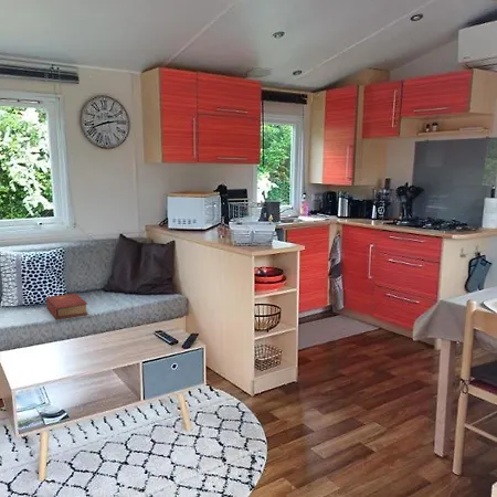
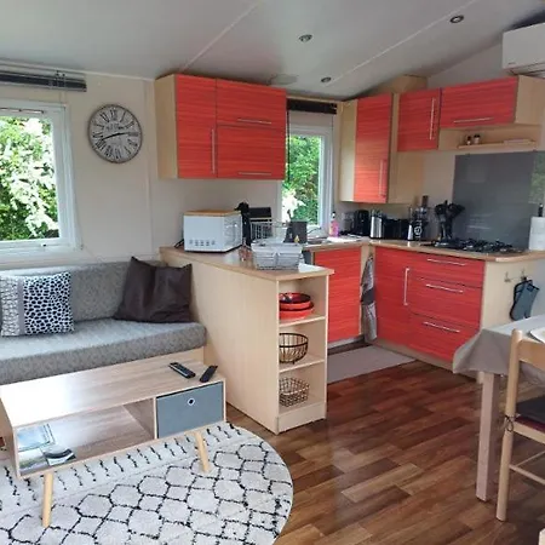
- book [45,293,88,320]
